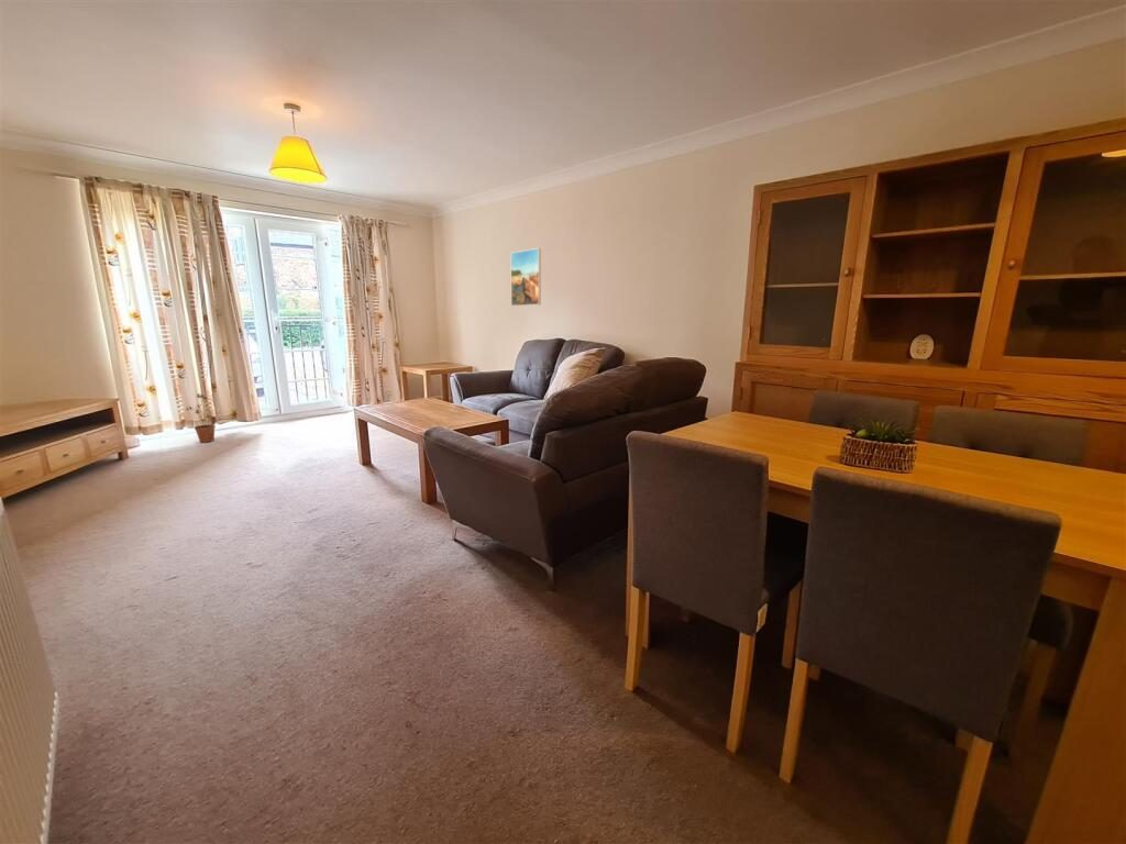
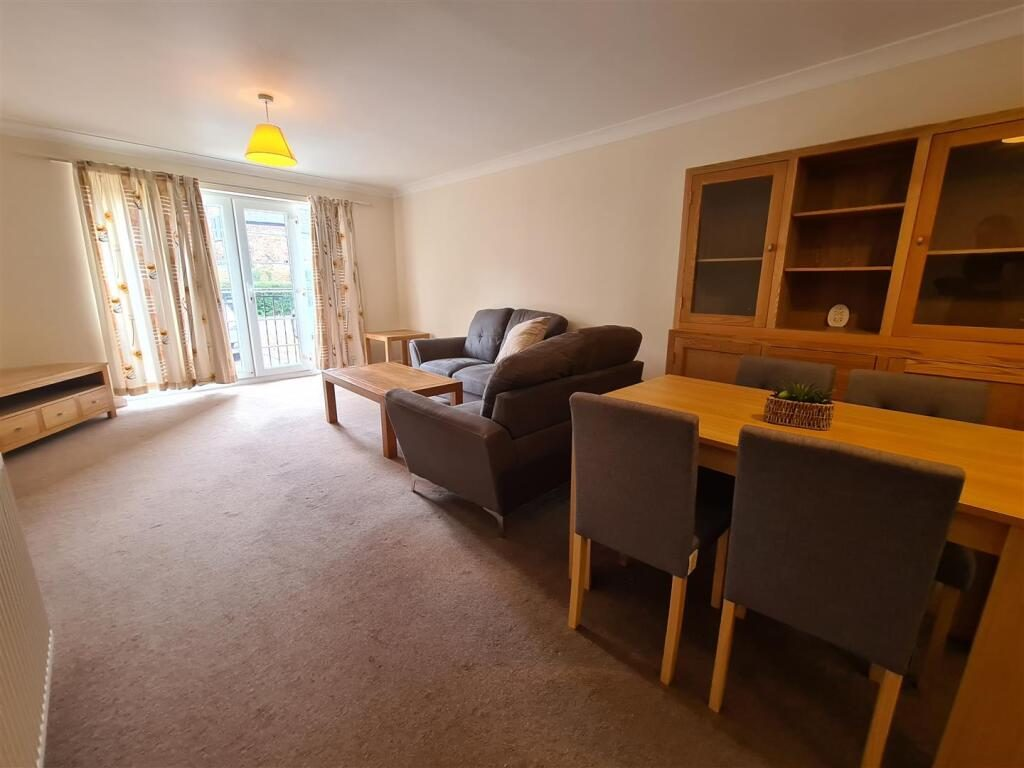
- potted plant [185,392,217,444]
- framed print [509,247,542,307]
